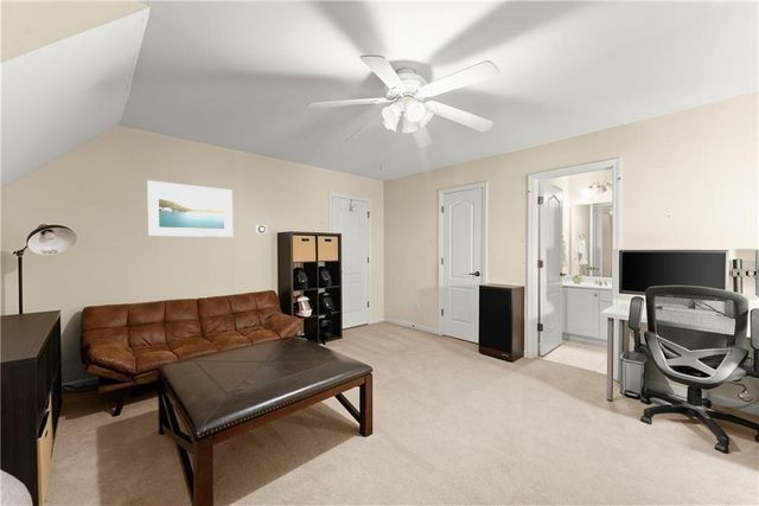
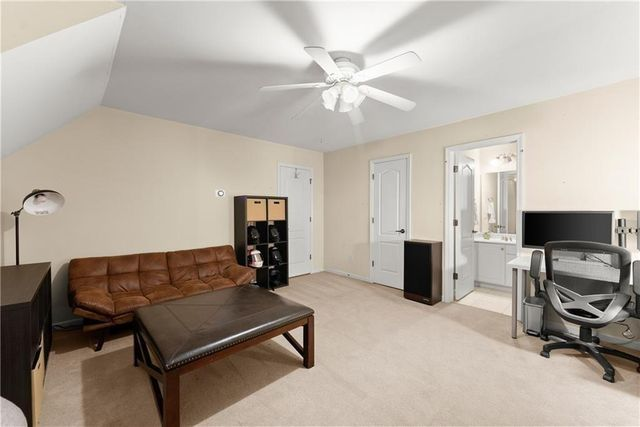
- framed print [146,179,234,238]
